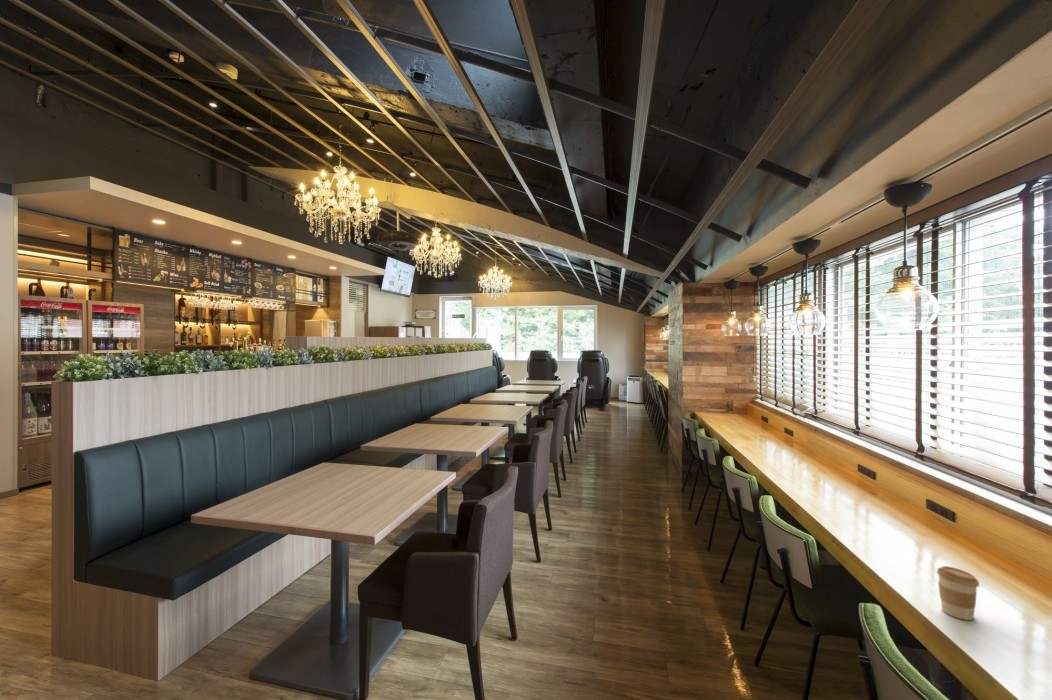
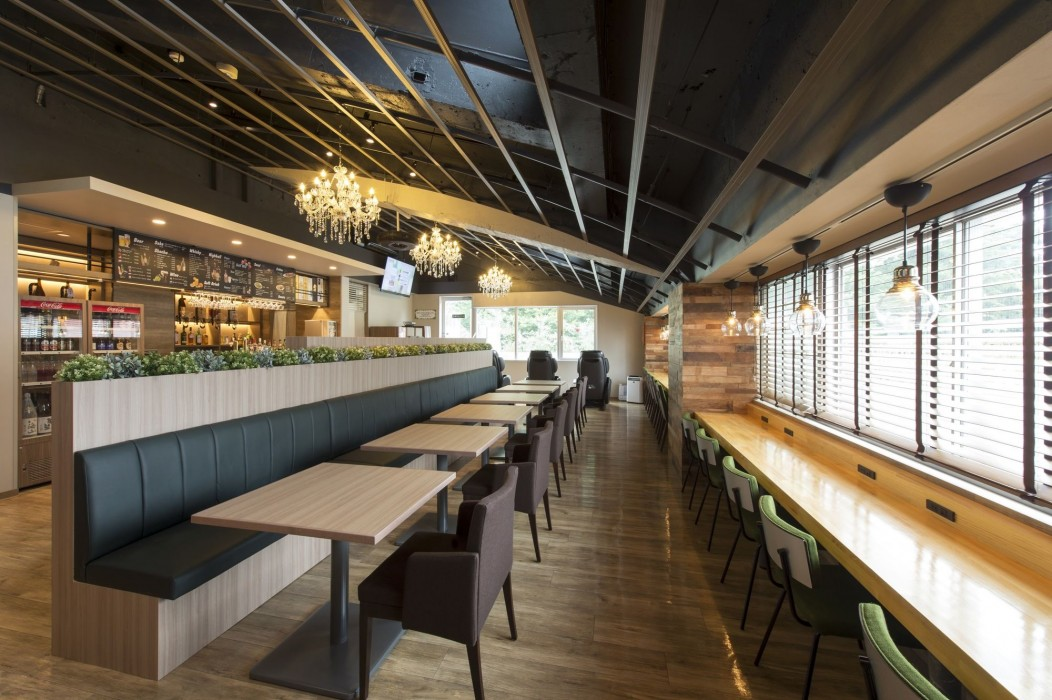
- coffee cup [936,565,980,621]
